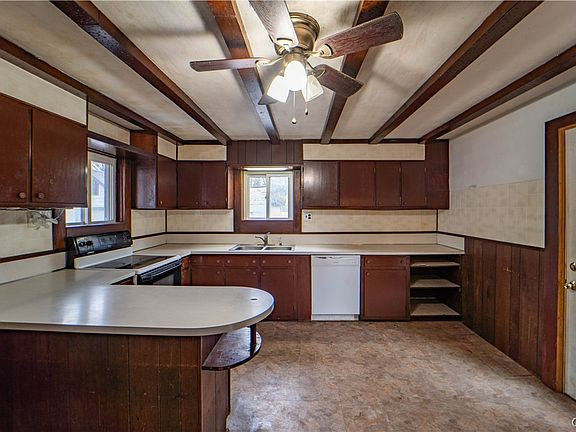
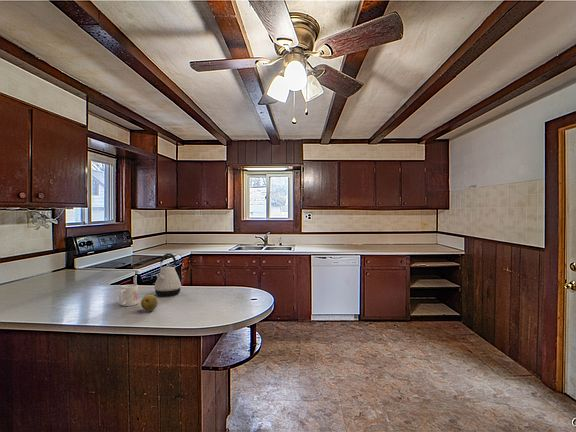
+ mug [118,283,139,307]
+ kettle [153,252,182,297]
+ fruit [140,294,159,312]
